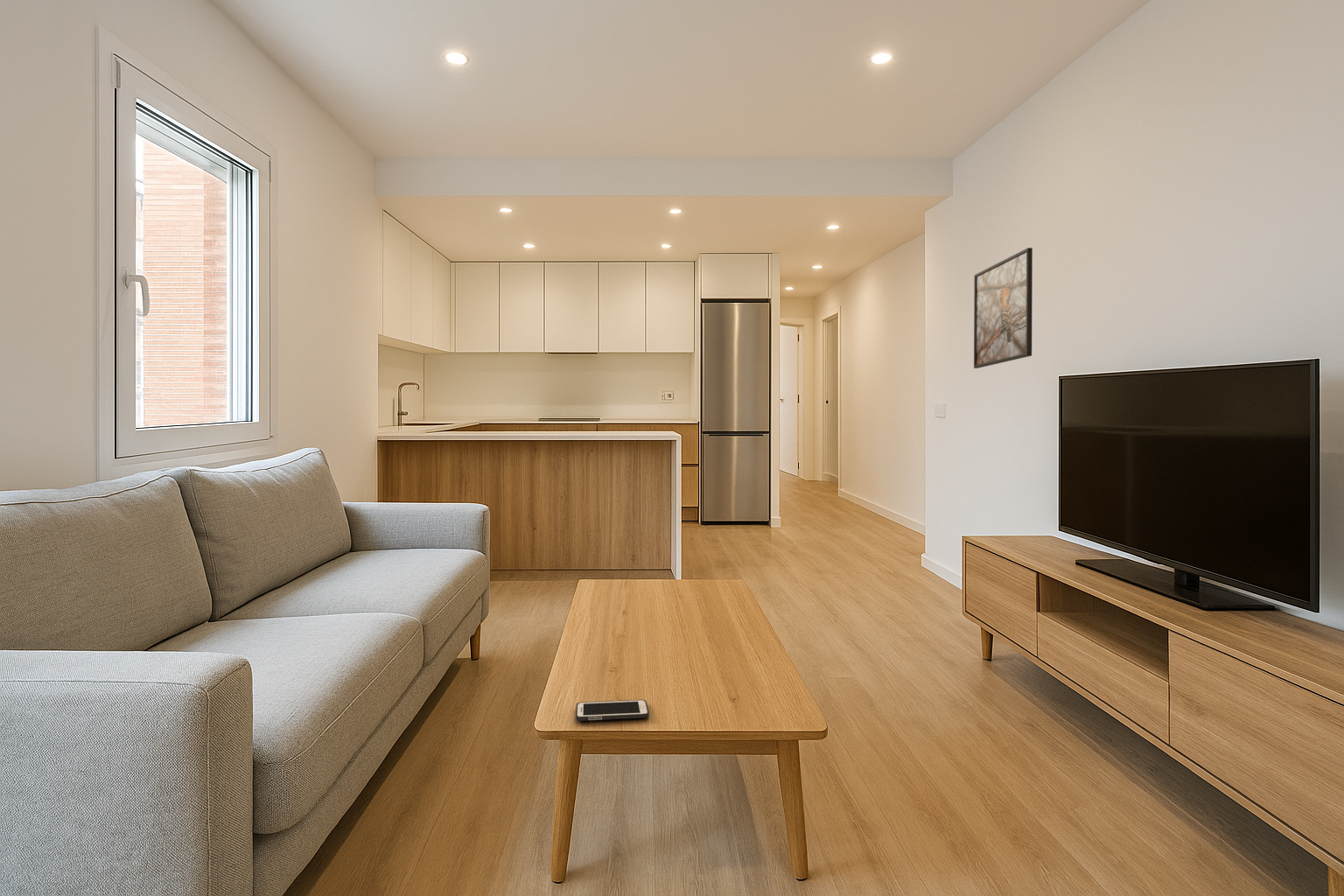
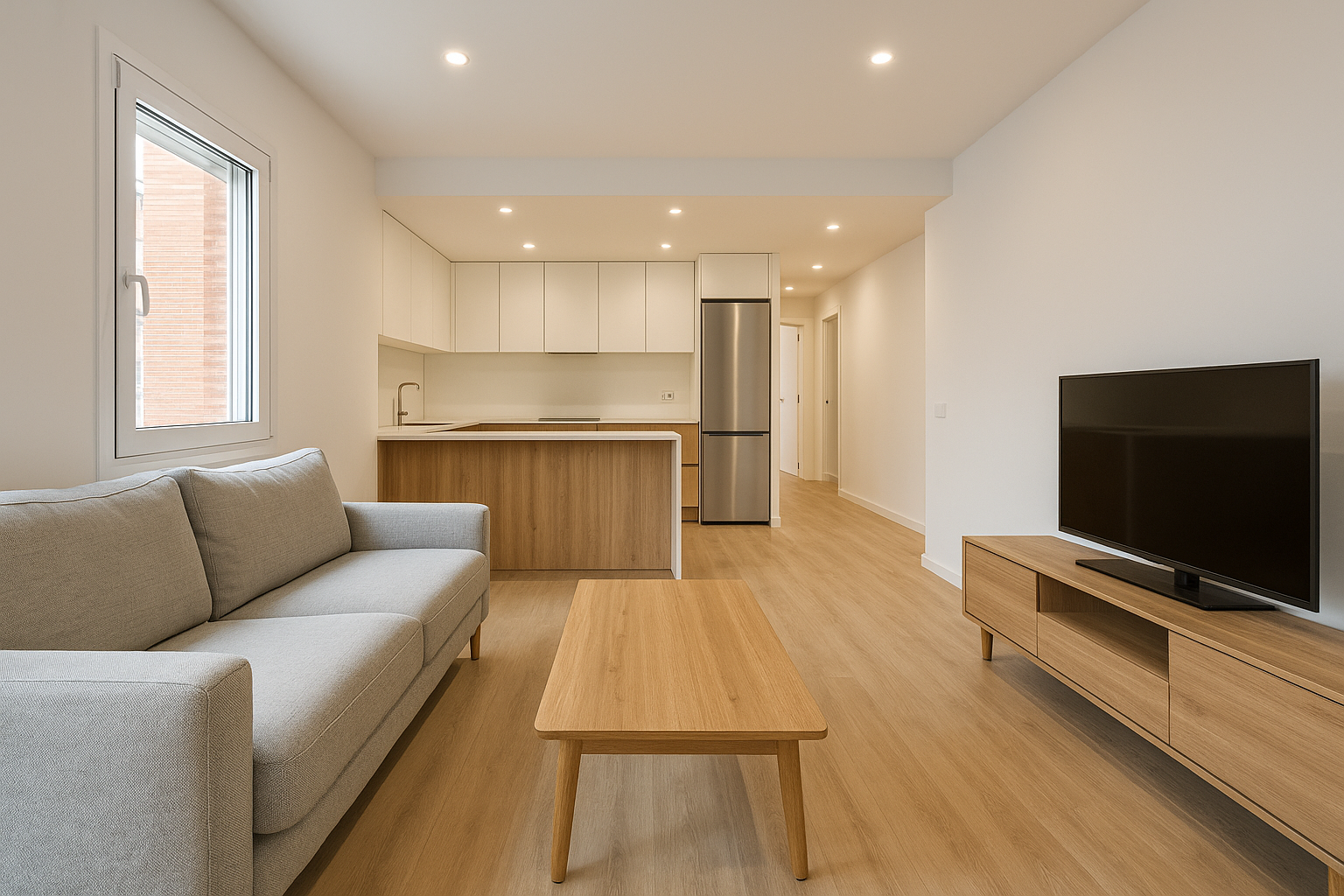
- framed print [973,247,1033,369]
- cell phone [575,699,650,722]
